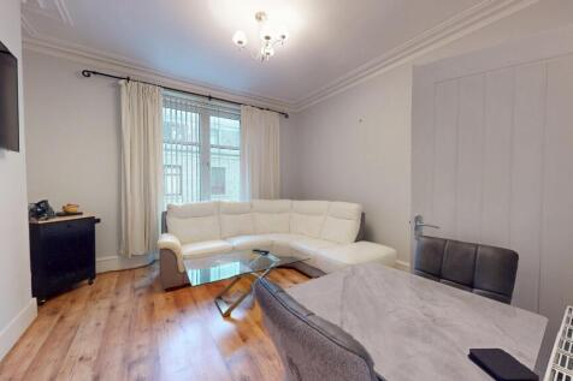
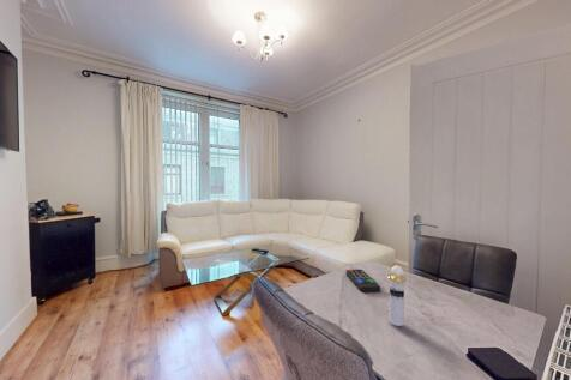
+ remote control [345,269,381,294]
+ perfume bottle [386,264,408,327]
